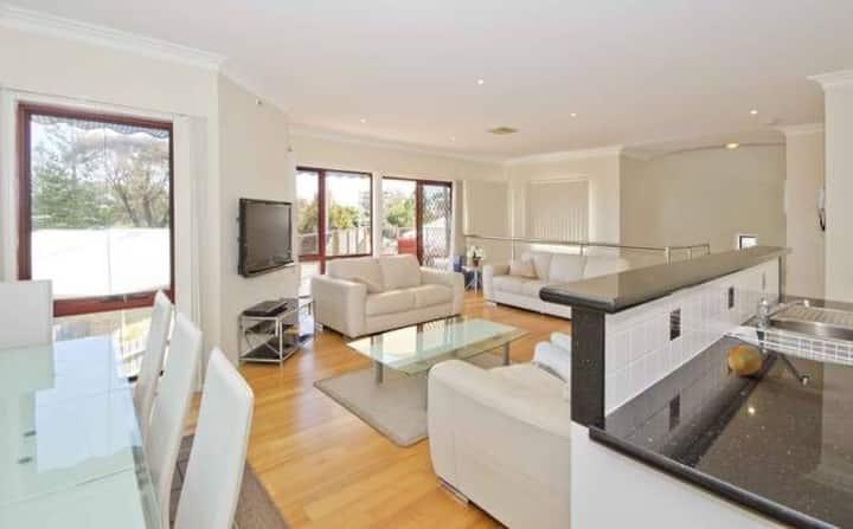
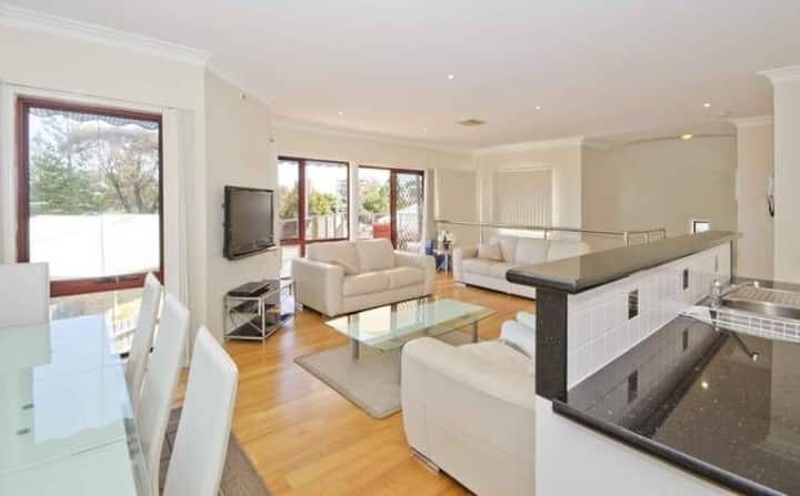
- fruit [726,344,764,376]
